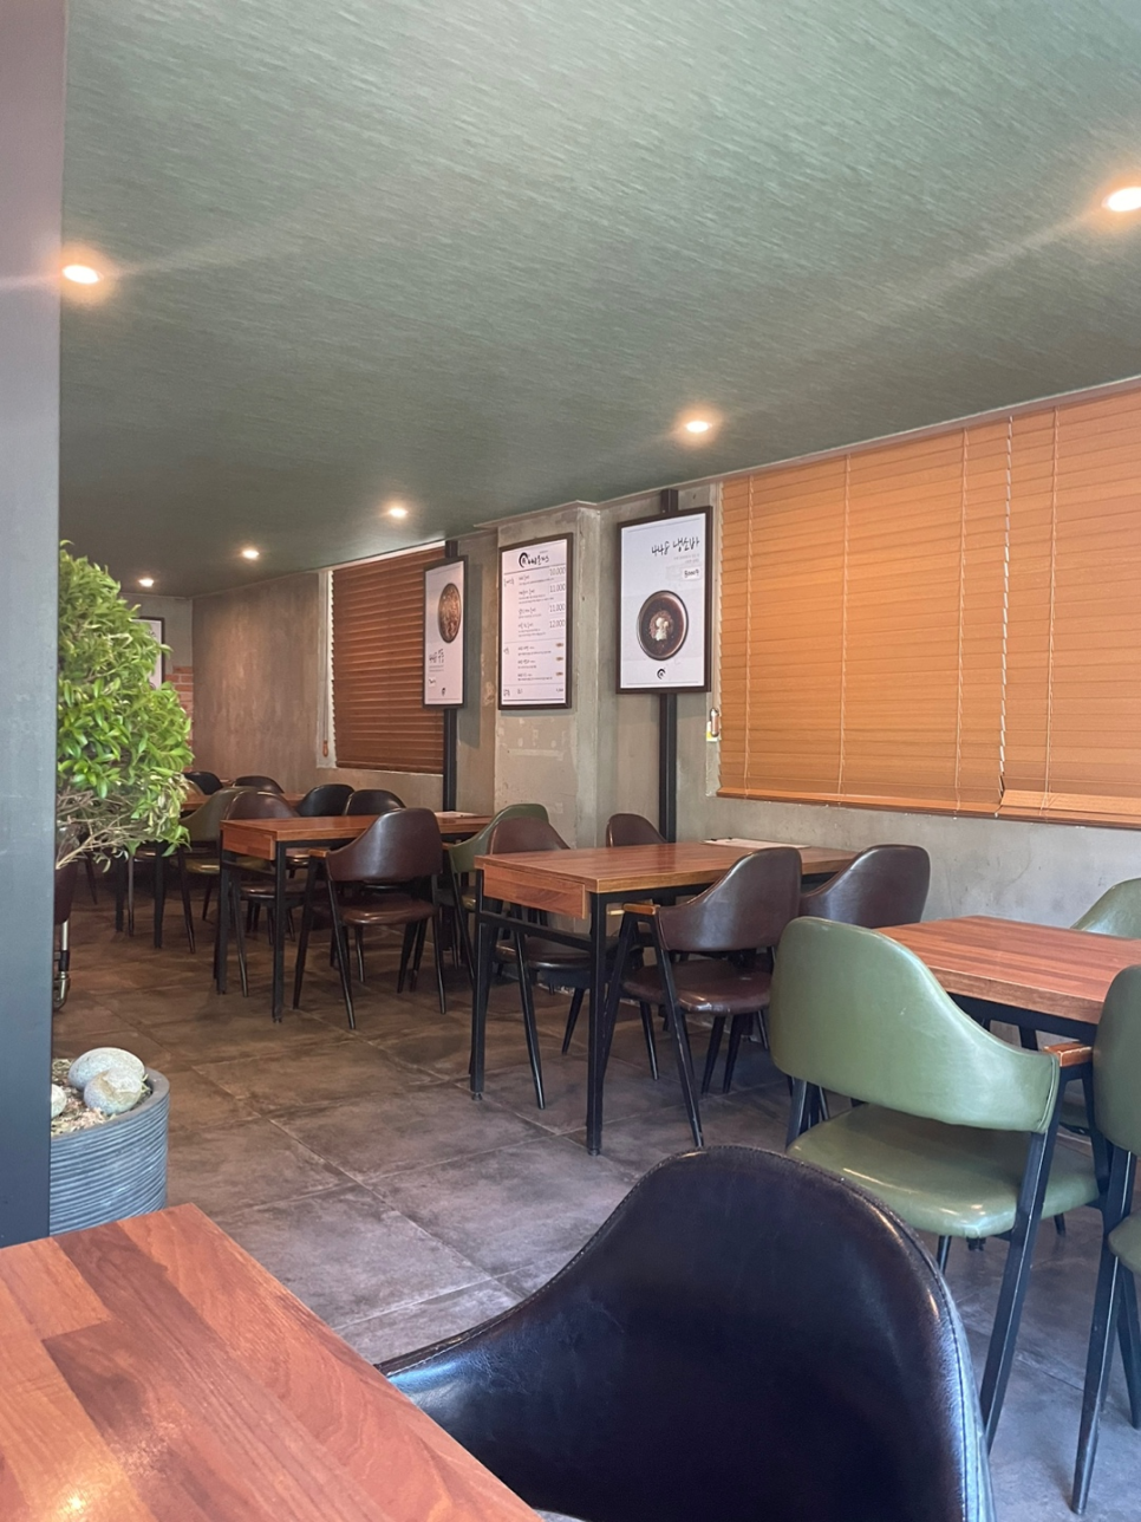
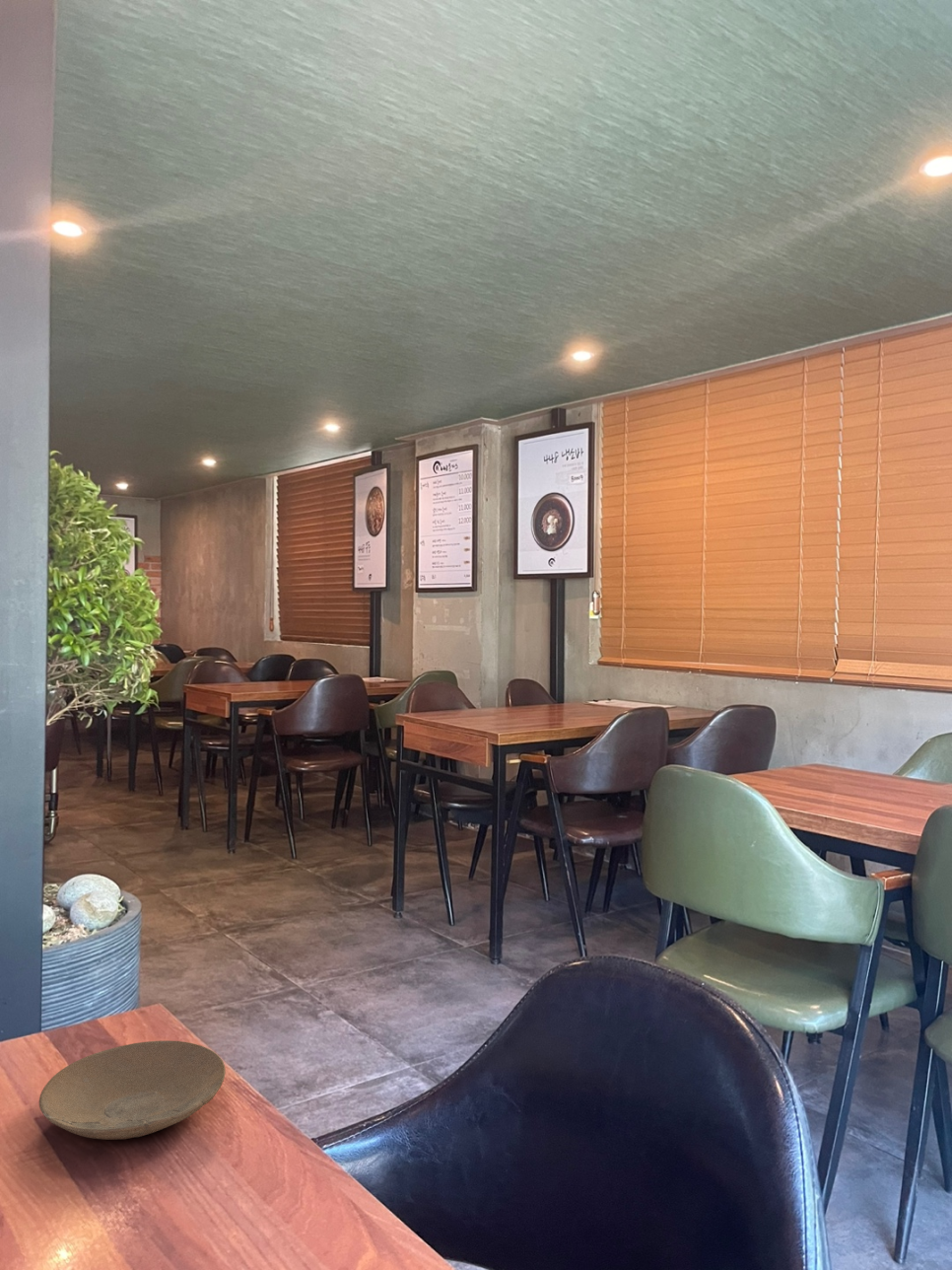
+ plate [38,1039,227,1141]
